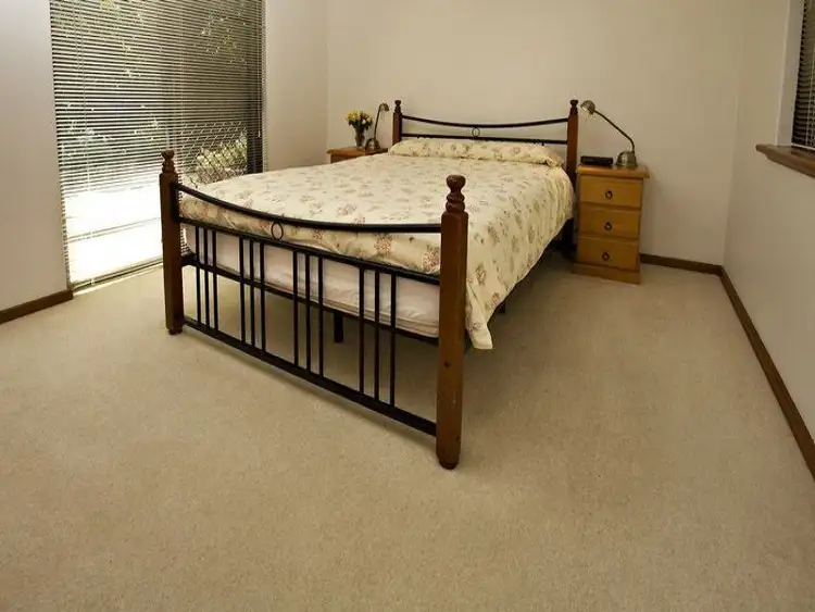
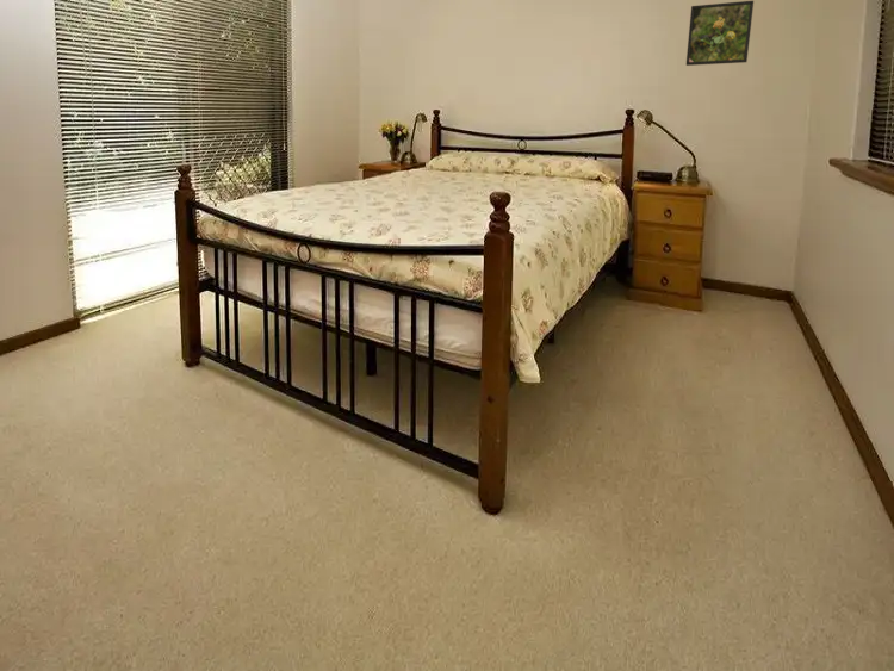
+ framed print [685,0,755,67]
